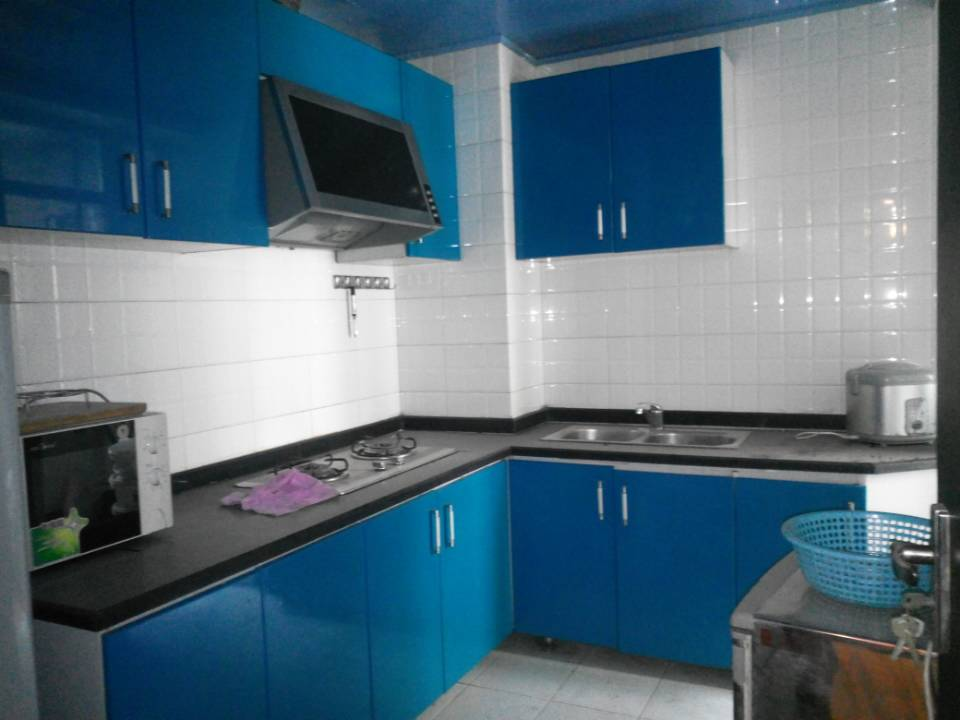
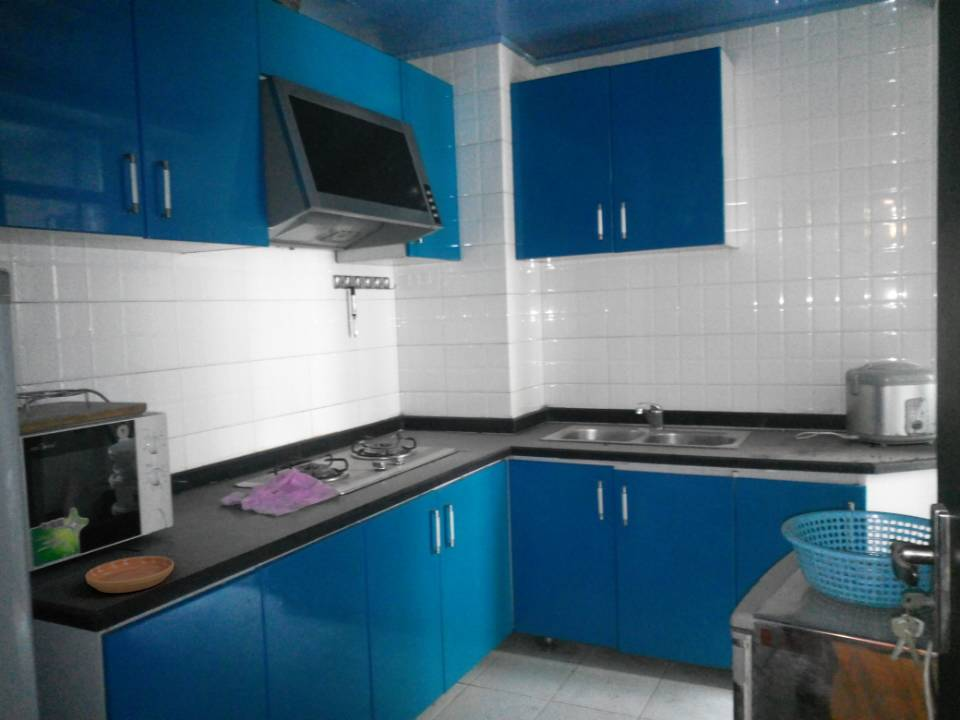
+ saucer [84,555,175,594]
